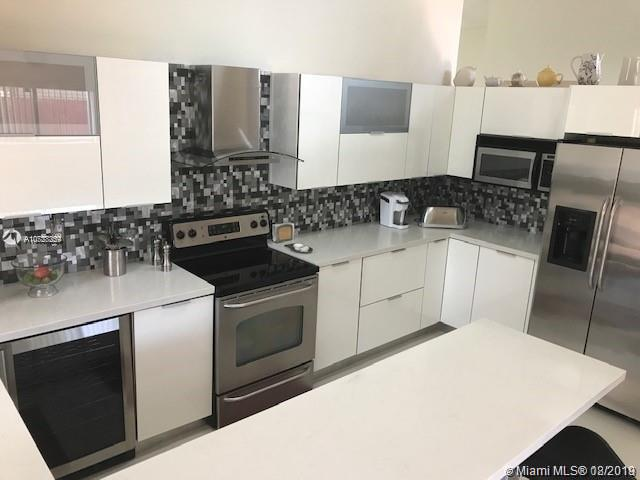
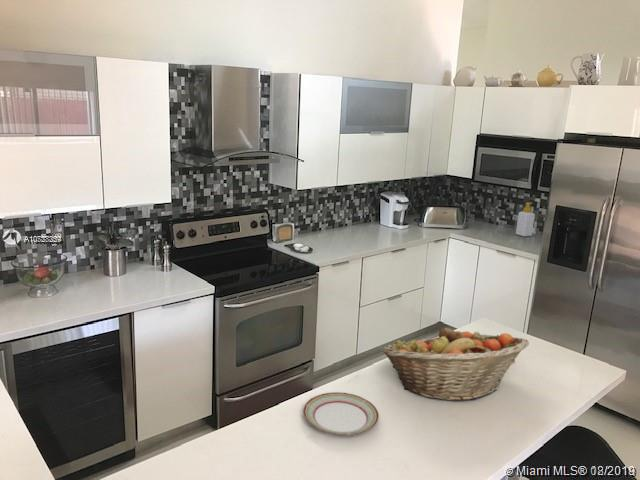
+ soap bottle [515,201,536,237]
+ fruit basket [381,327,530,402]
+ plate [302,391,380,436]
